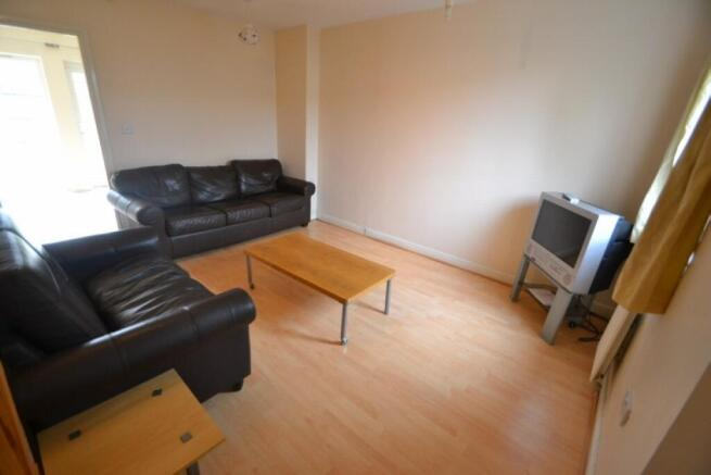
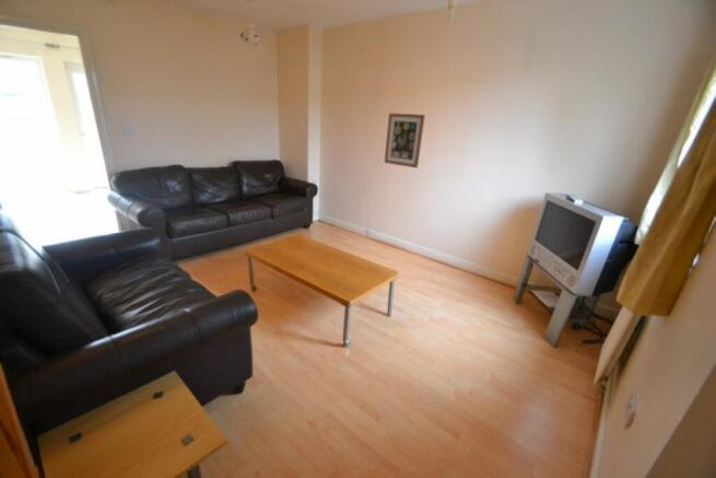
+ wall art [384,113,426,170]
